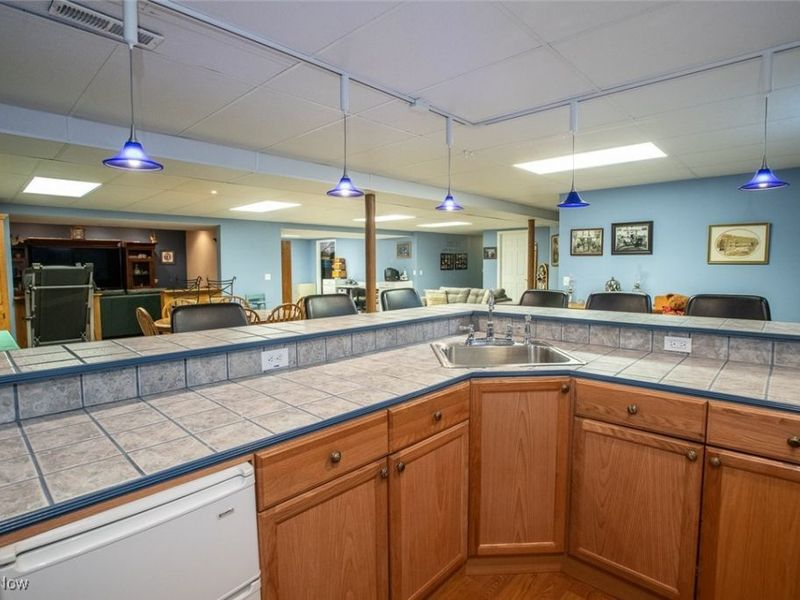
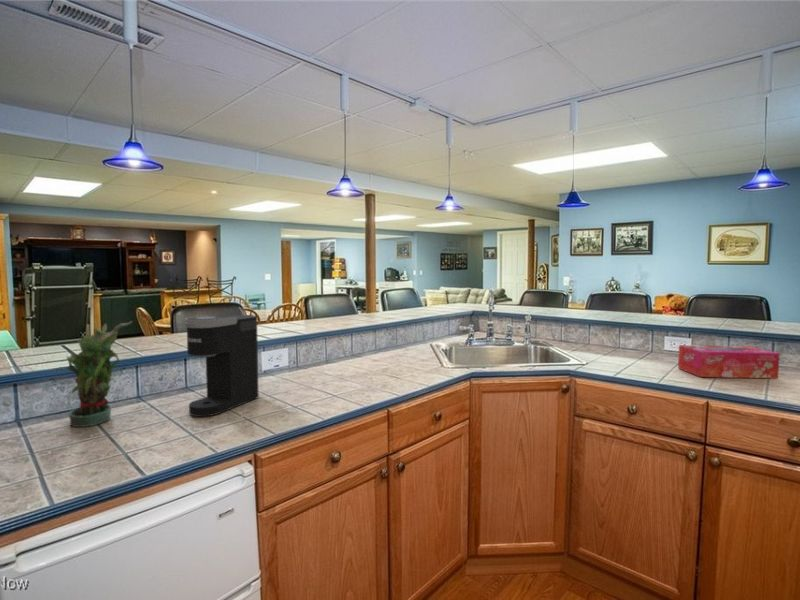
+ tissue box [677,344,781,379]
+ coffee maker [184,314,260,418]
+ potted plant [51,320,133,428]
